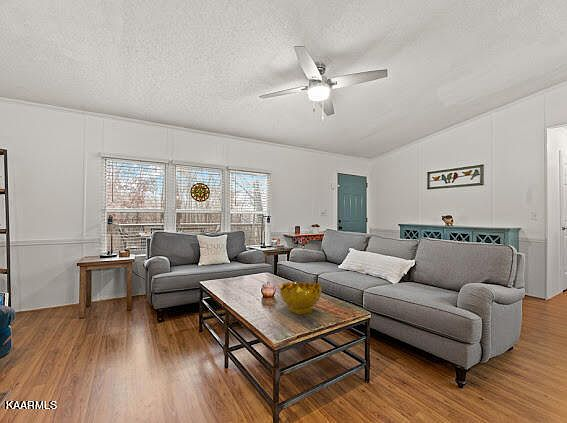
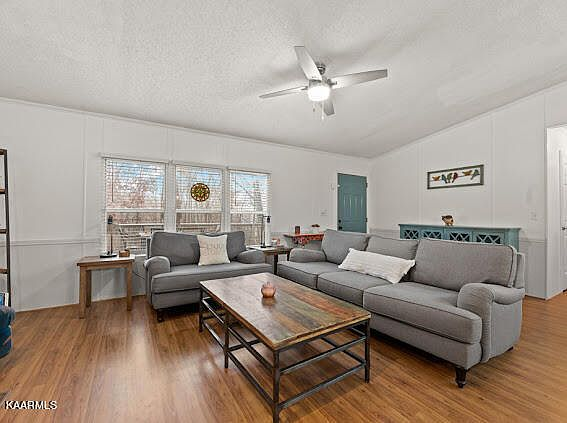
- decorative bowl [279,280,323,316]
